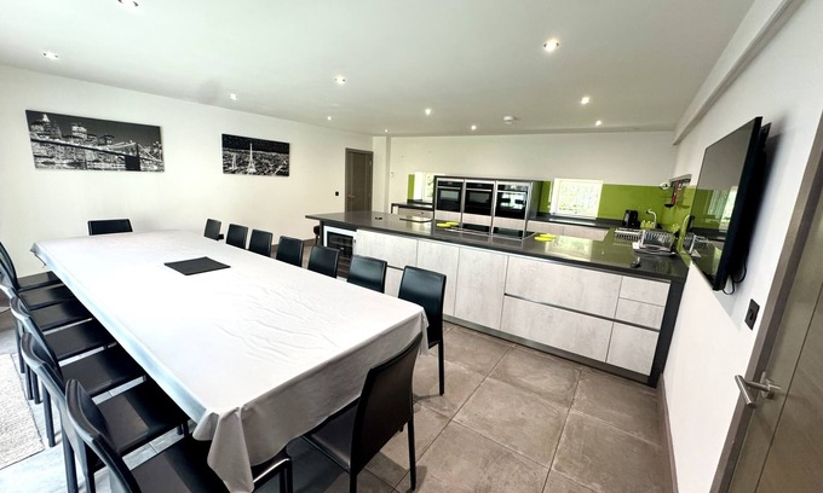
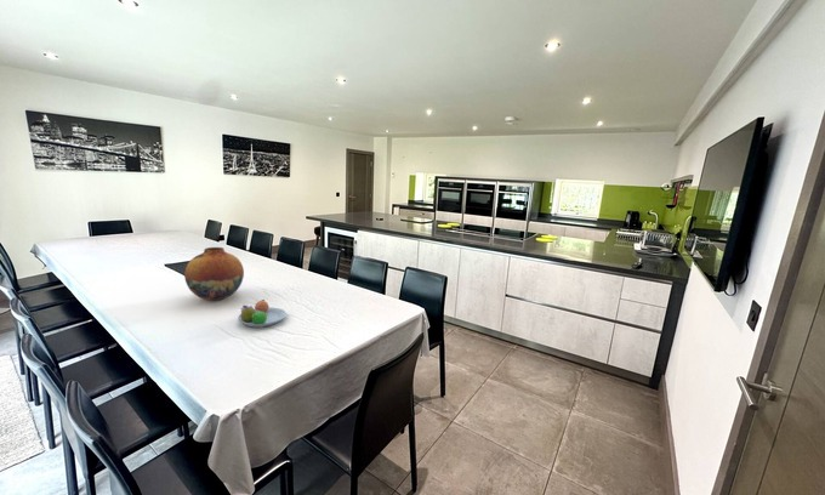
+ vase [183,246,245,302]
+ fruit bowl [237,298,288,329]
